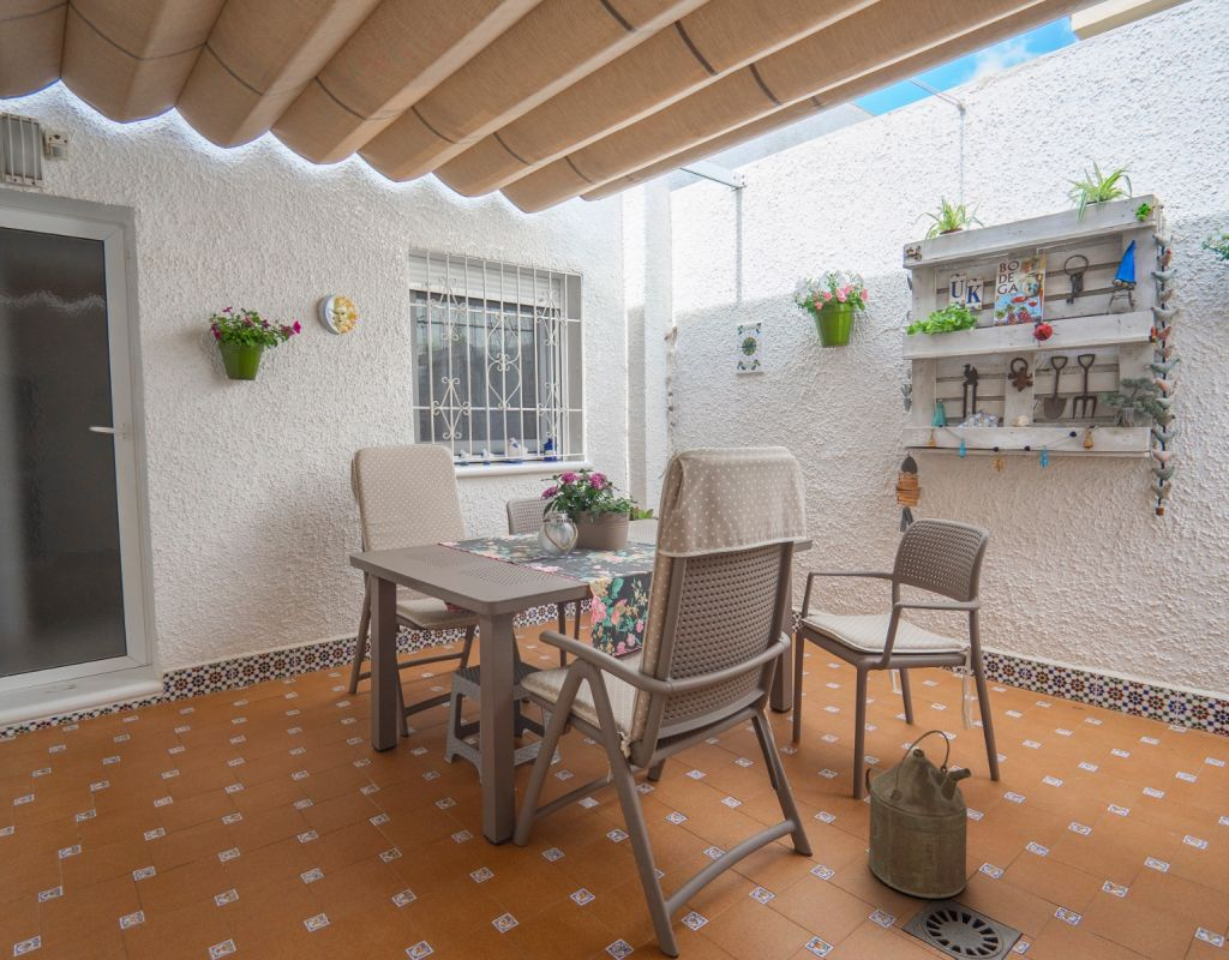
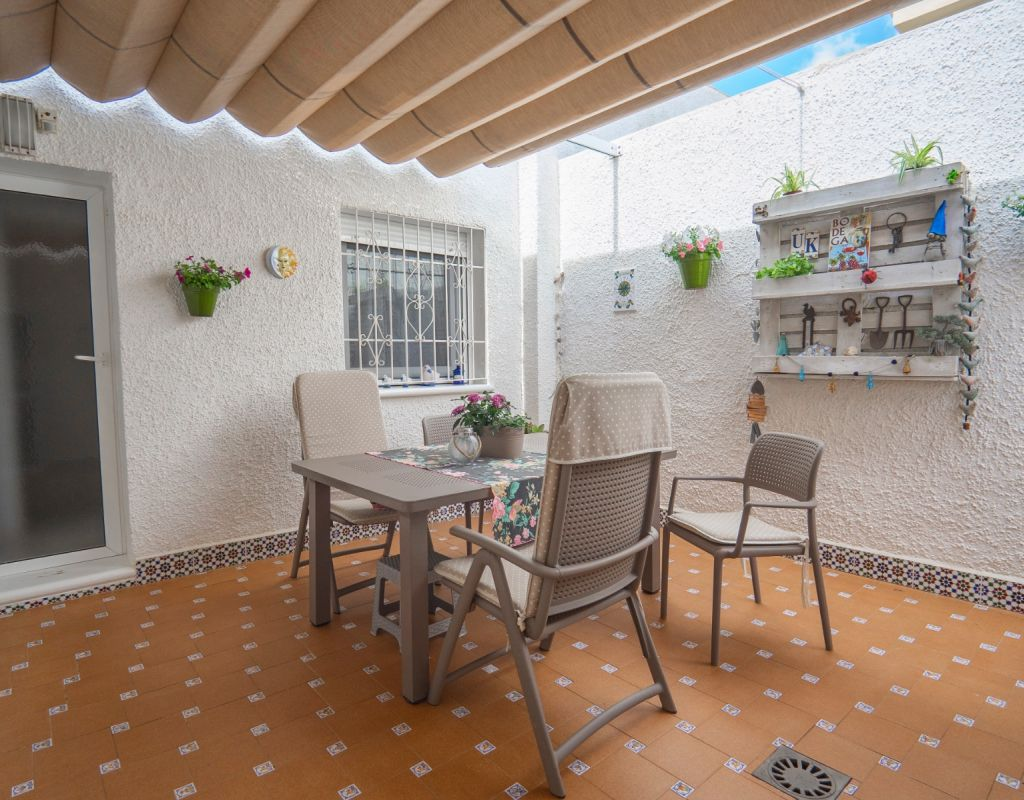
- watering can [864,728,972,900]
